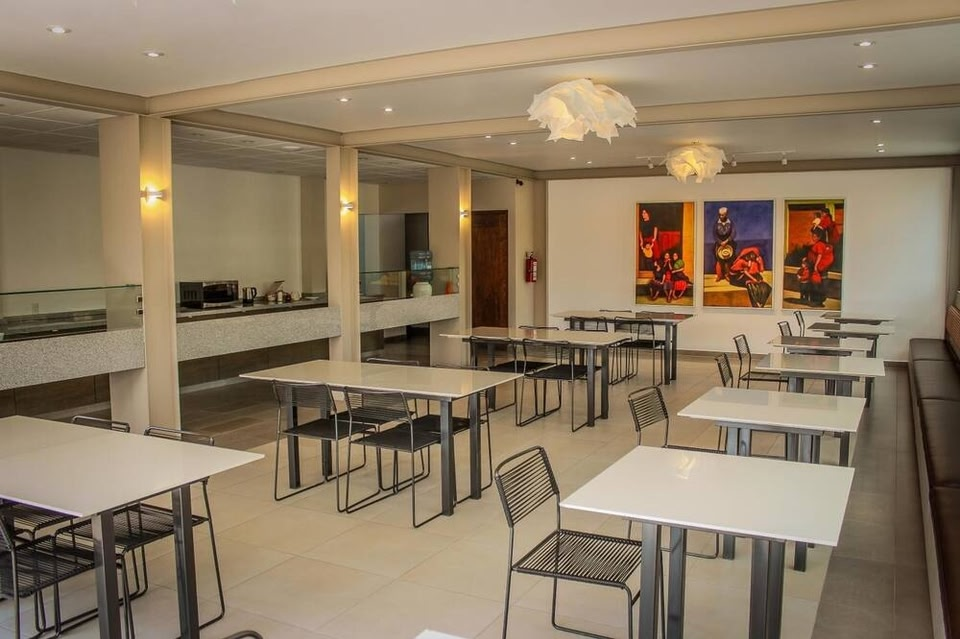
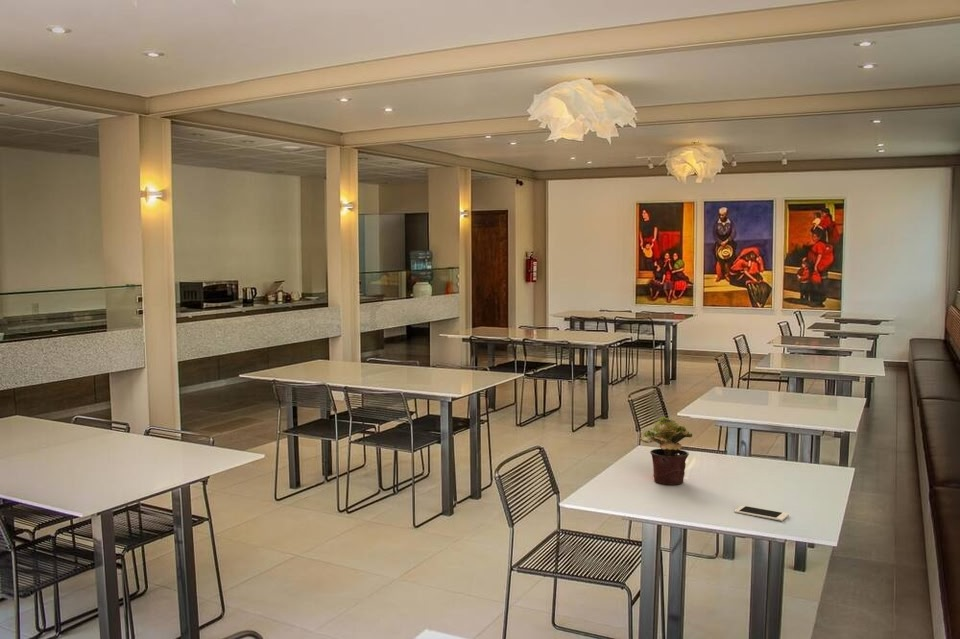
+ potted plant [638,416,693,486]
+ cell phone [734,505,790,522]
